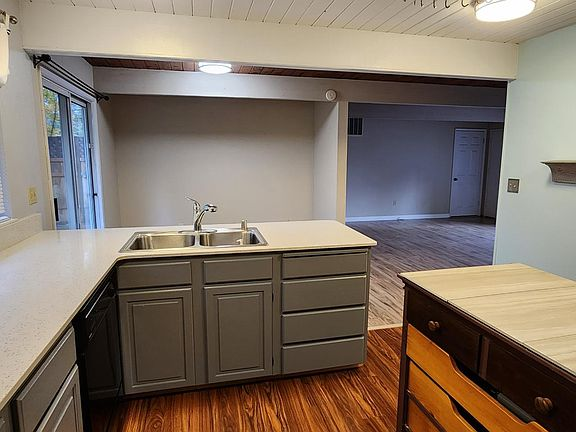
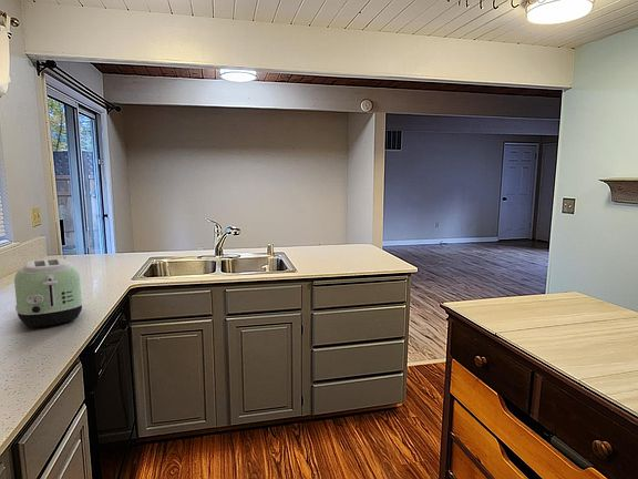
+ toaster [13,257,84,328]
